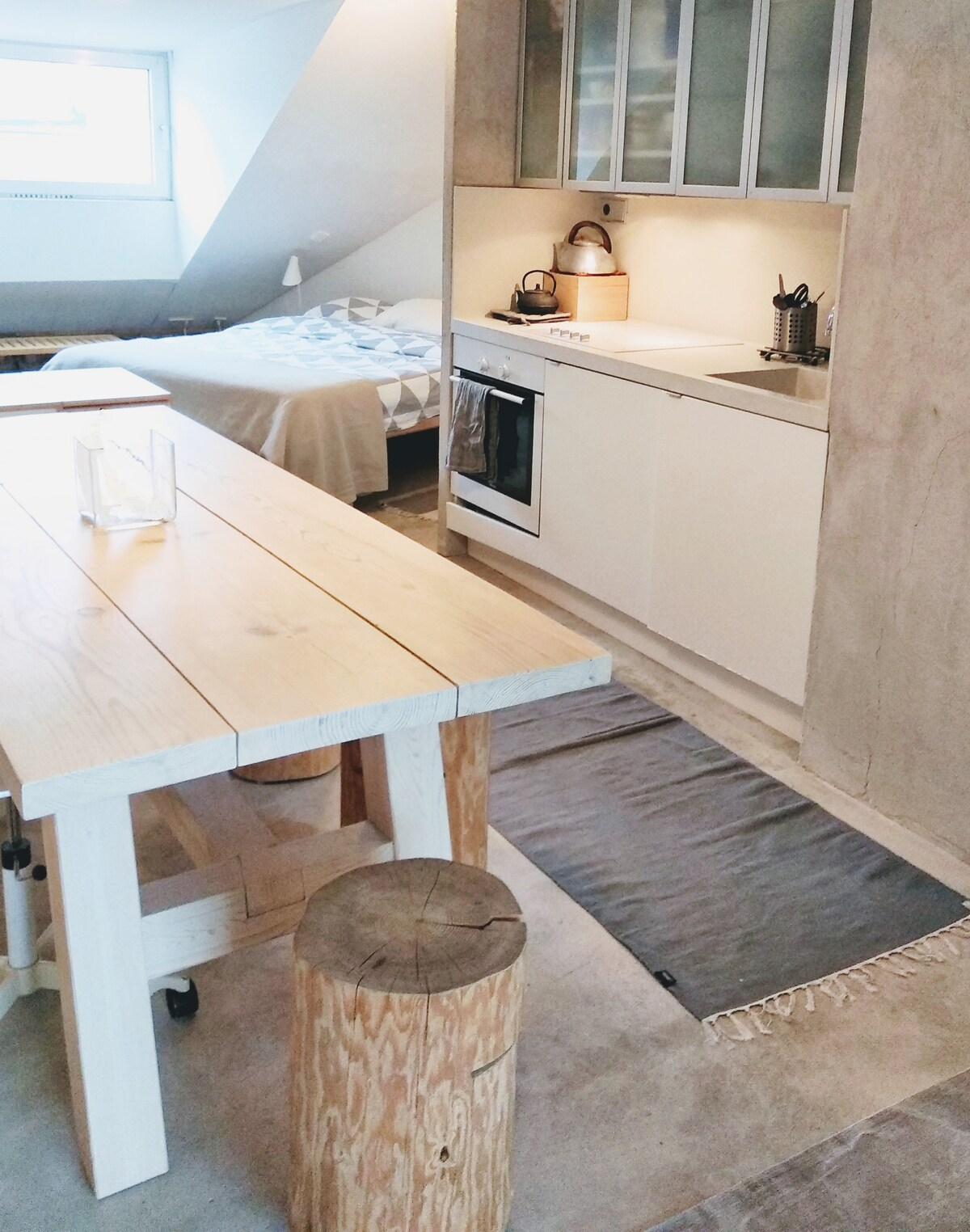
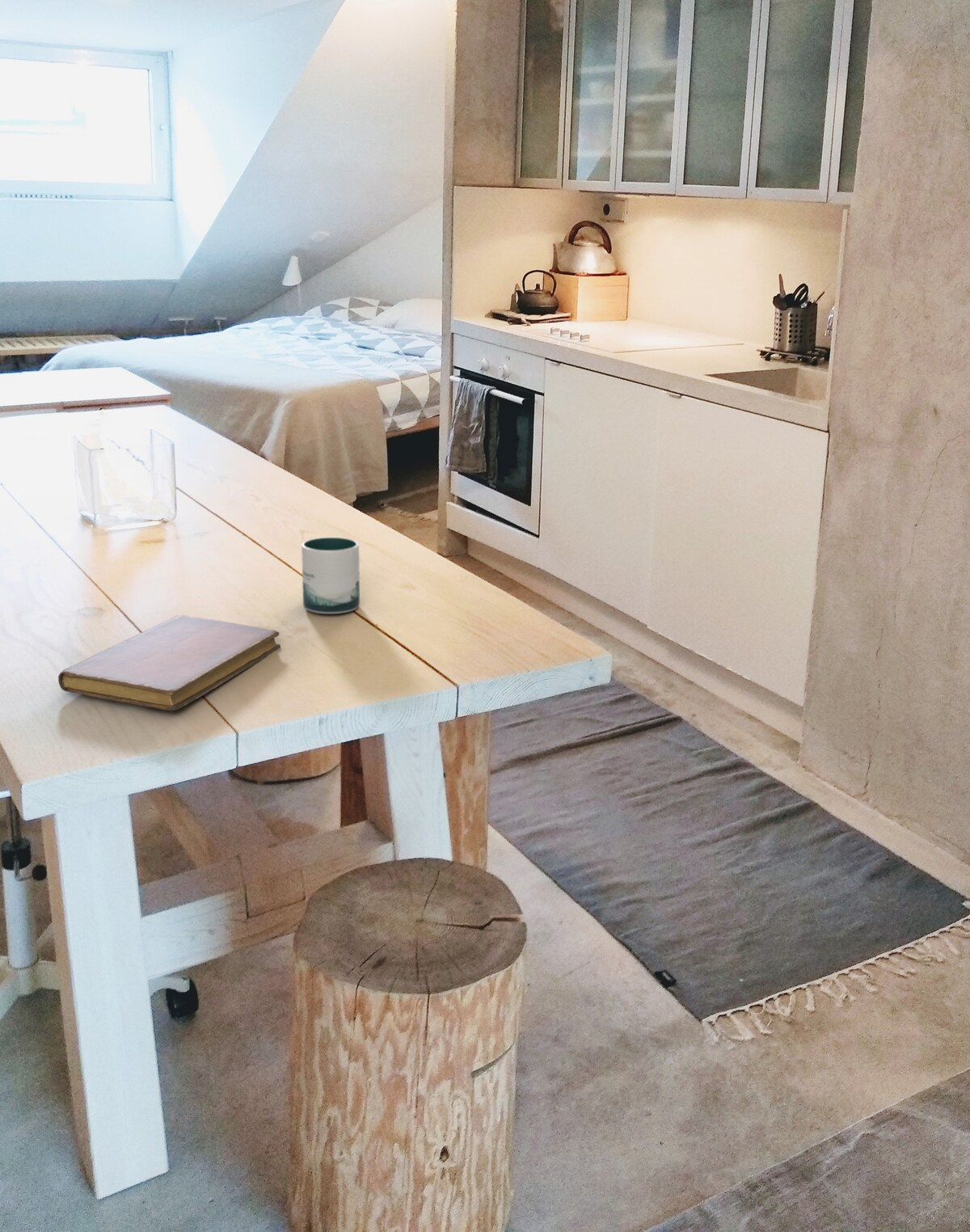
+ notebook [57,614,281,711]
+ mug [301,537,361,614]
